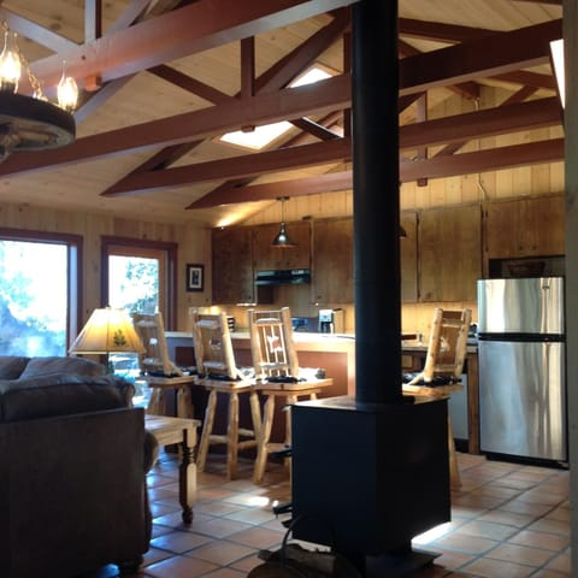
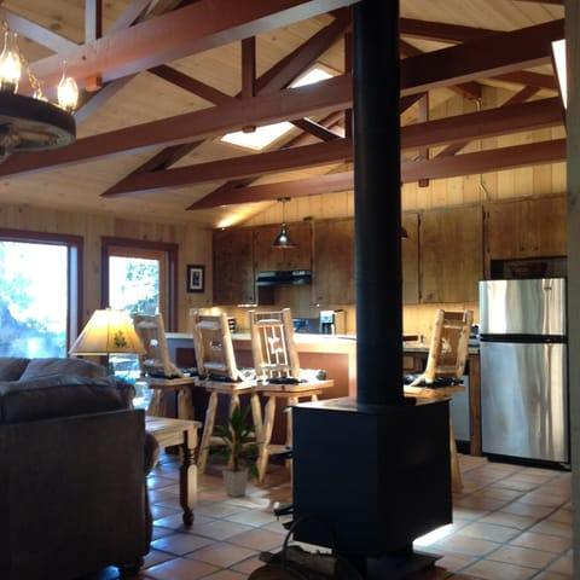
+ indoor plant [197,401,268,498]
